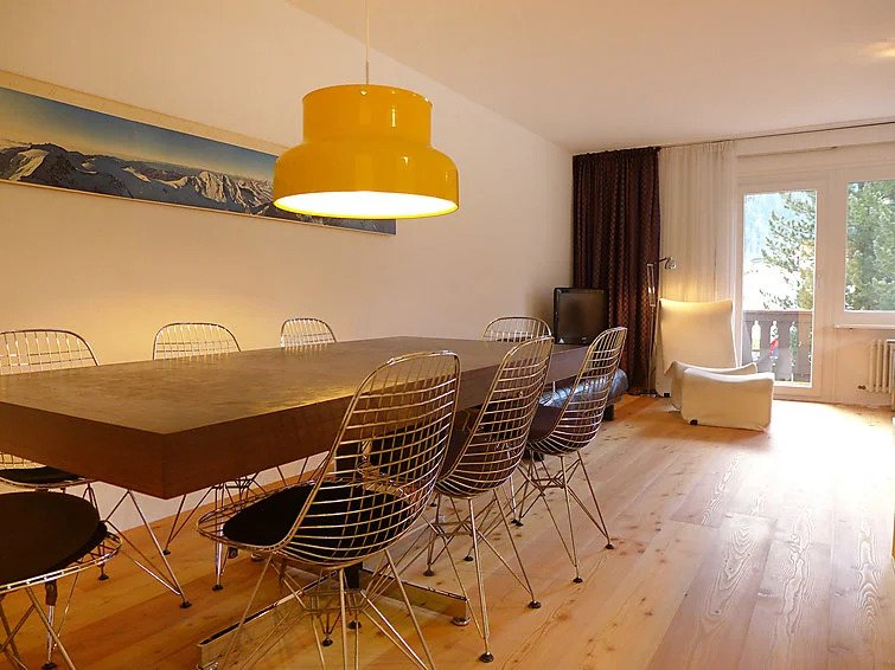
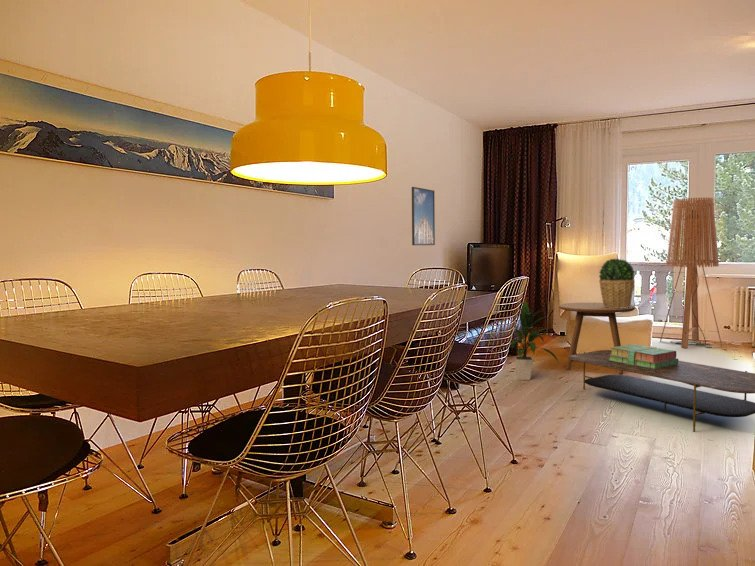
+ floor lamp [659,197,723,349]
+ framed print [411,186,436,246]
+ stack of books [608,343,679,369]
+ side table [558,302,636,375]
+ indoor plant [509,299,560,381]
+ coffee table [567,349,755,433]
+ potted plant [598,258,636,308]
